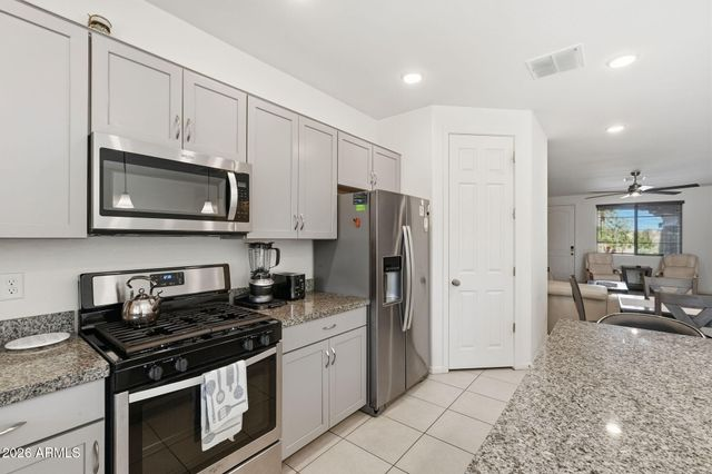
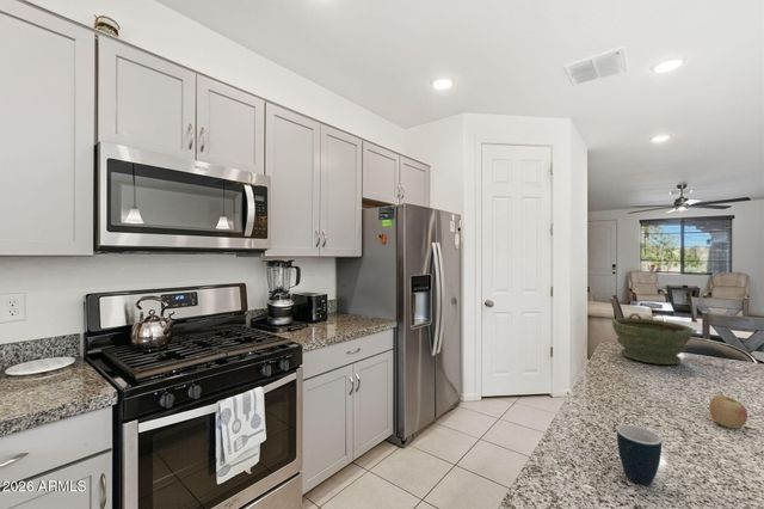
+ bowl [611,312,694,366]
+ mug [616,423,663,485]
+ apple [708,394,748,429]
